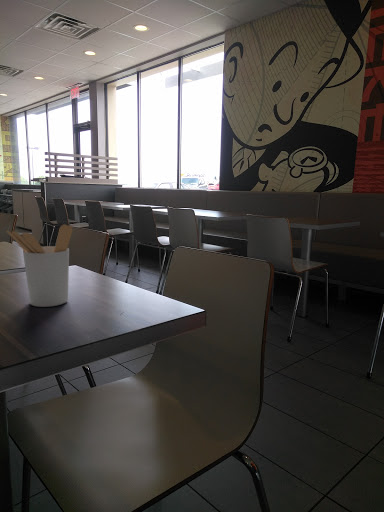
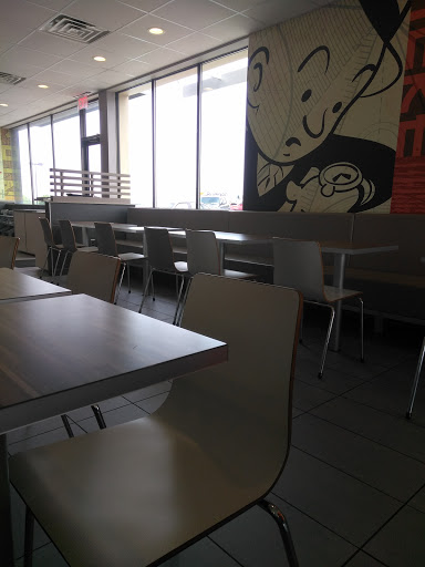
- utensil holder [5,223,74,308]
